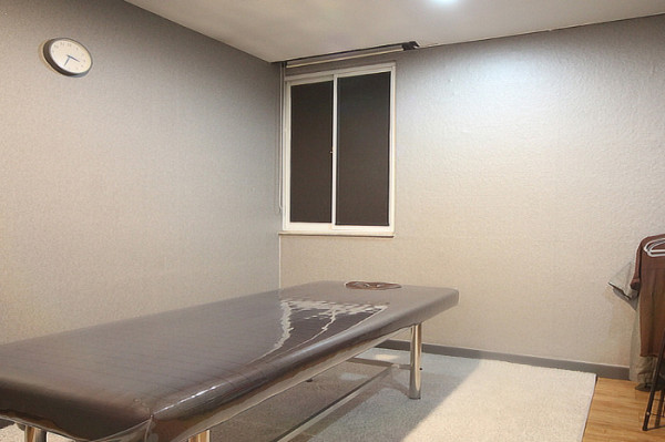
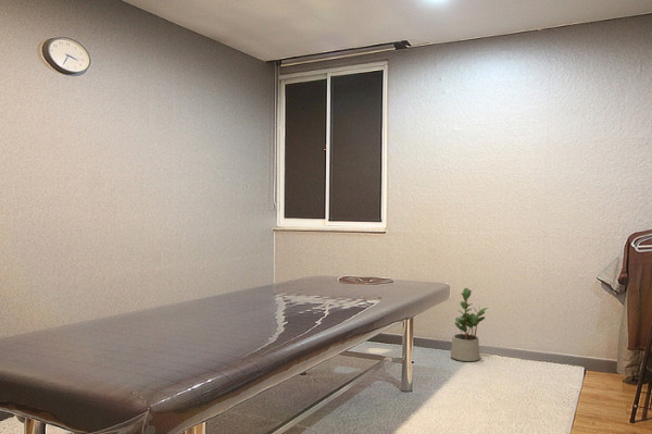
+ potted plant [450,287,489,362]
